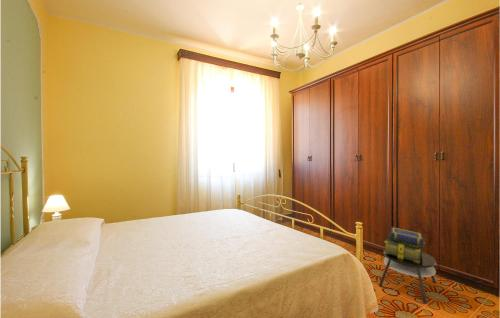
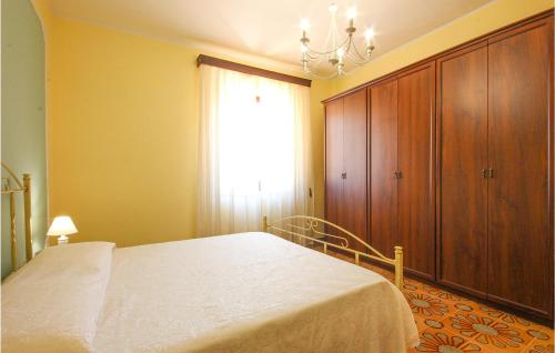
- stack of books [383,226,426,263]
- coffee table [378,249,437,305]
